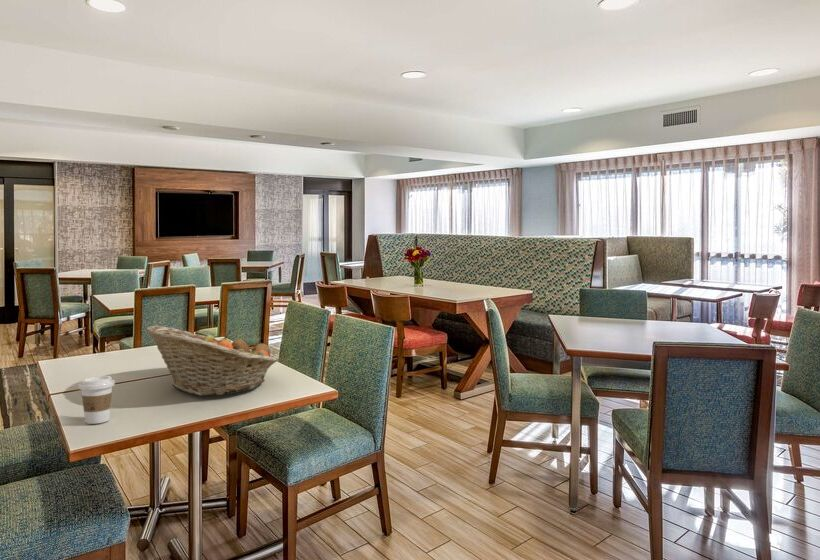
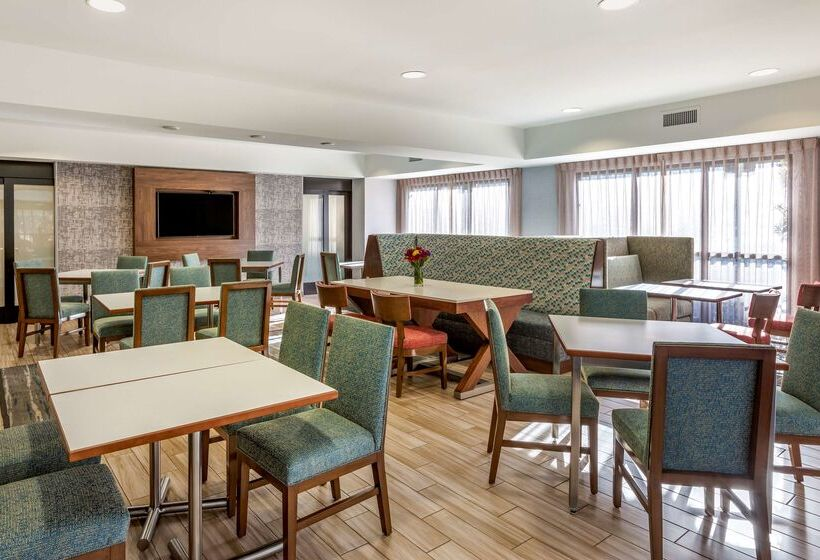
- coffee cup [77,375,116,425]
- fruit basket [145,324,278,397]
